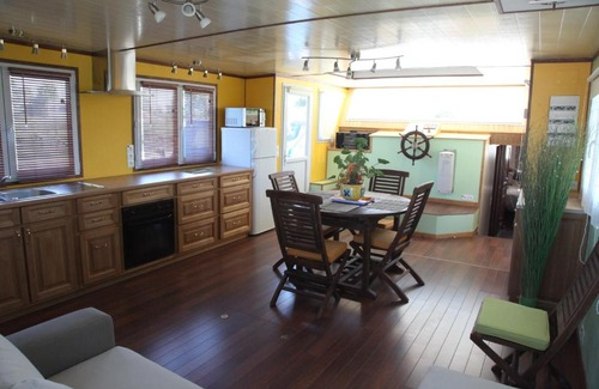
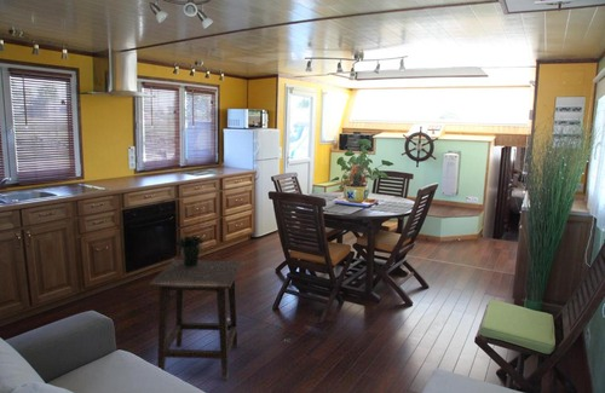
+ side table [149,259,243,381]
+ potted plant [174,215,204,267]
